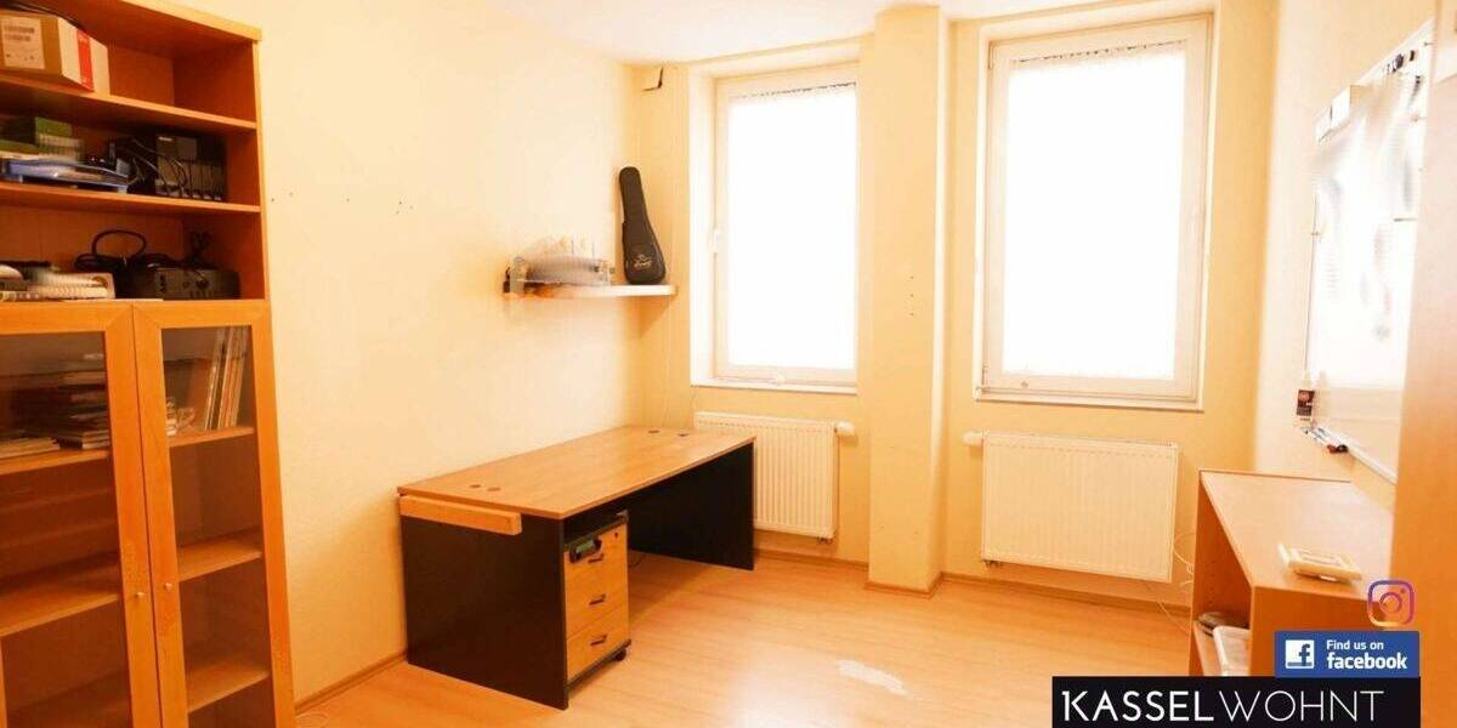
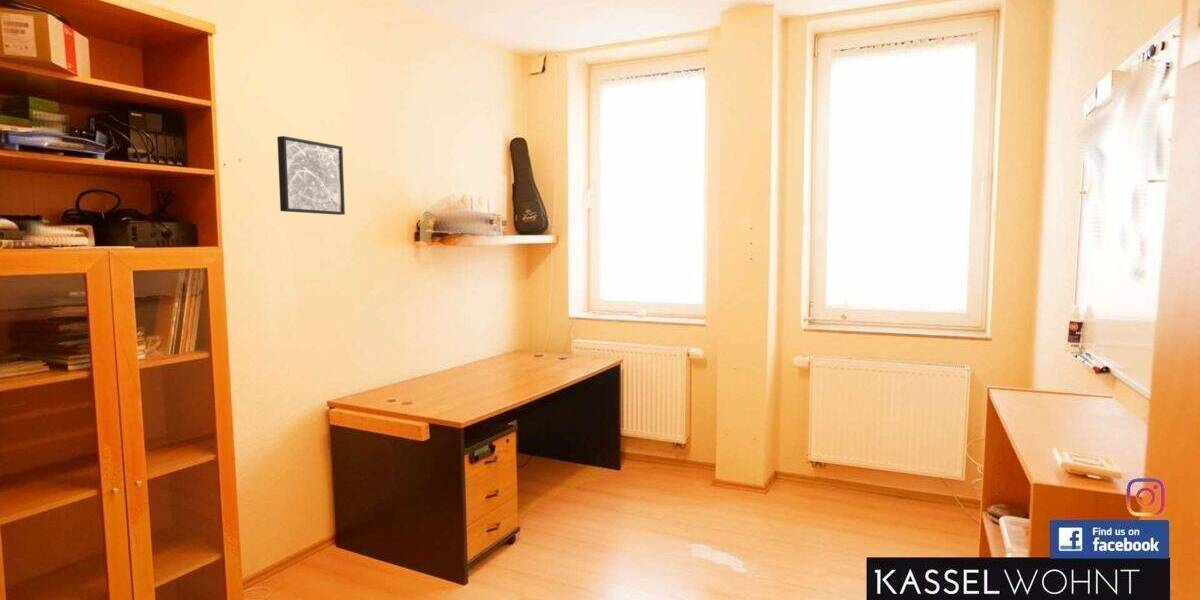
+ wall art [276,135,346,216]
